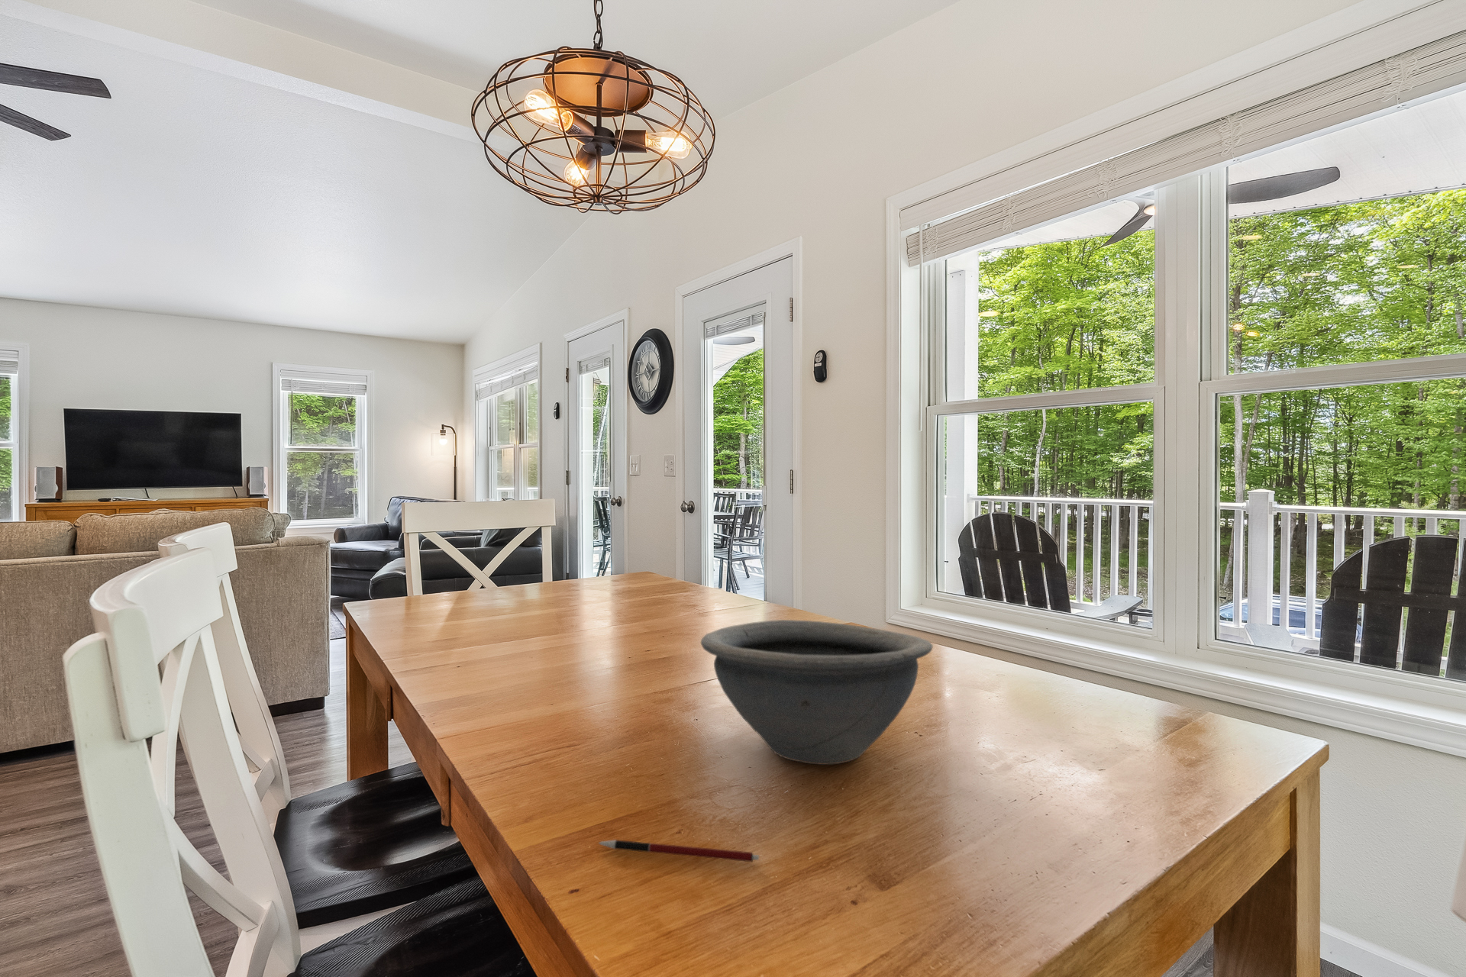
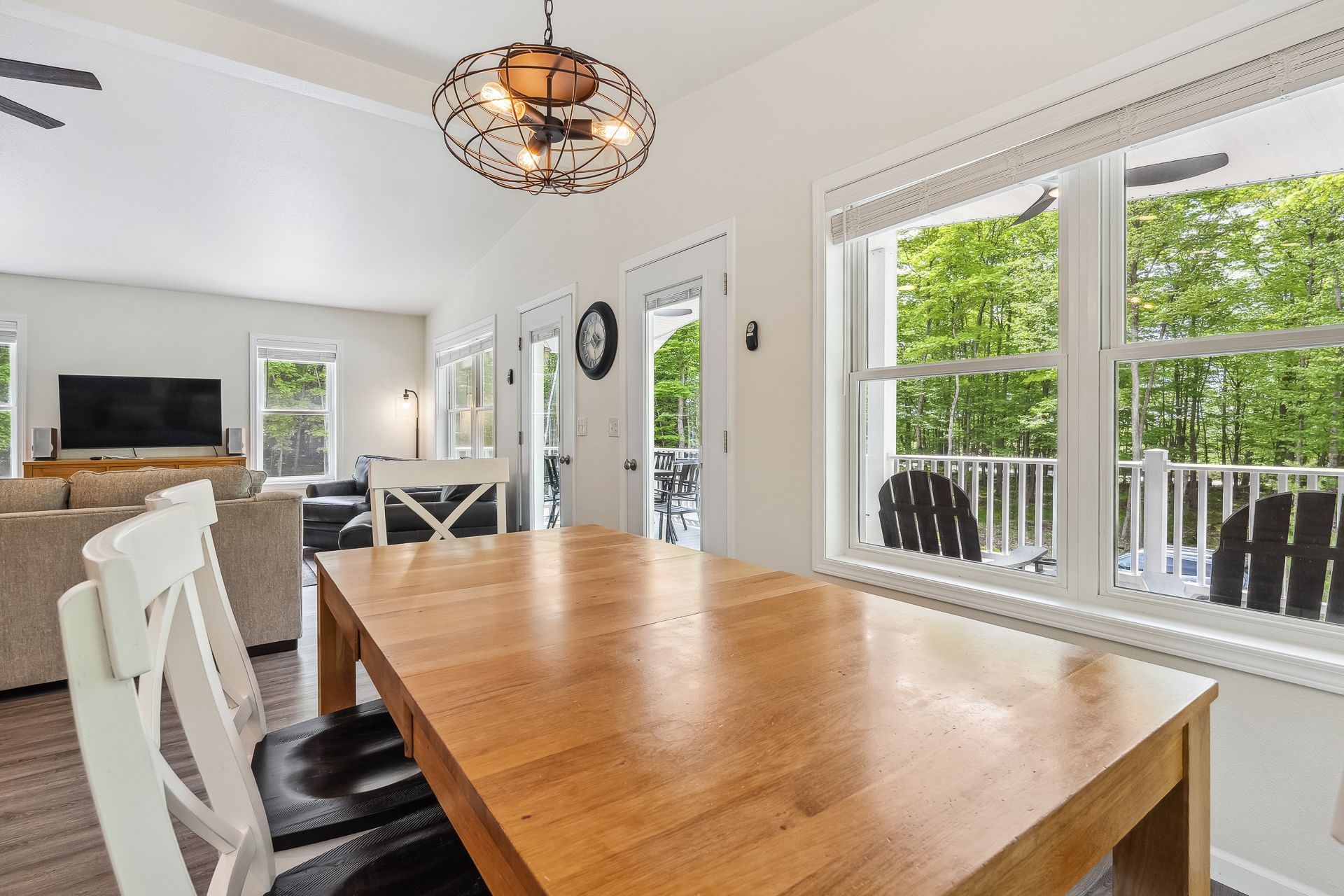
- bowl [700,619,934,765]
- pen [597,840,759,863]
